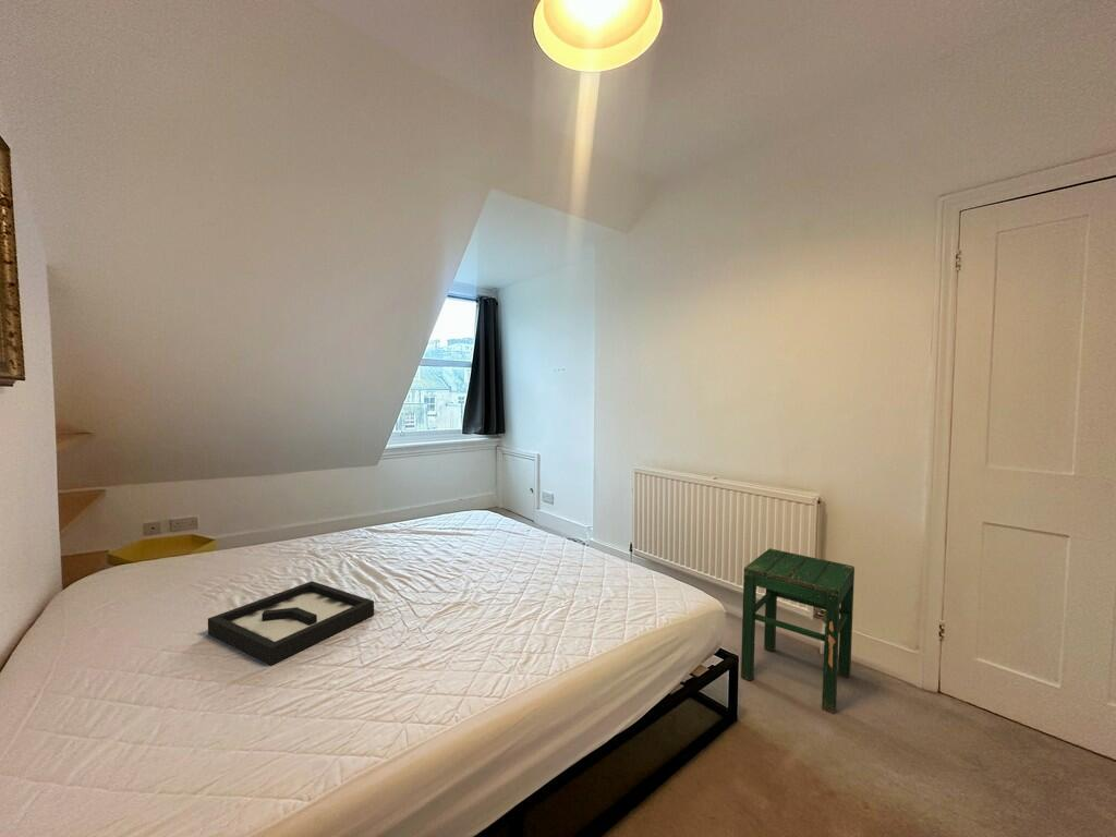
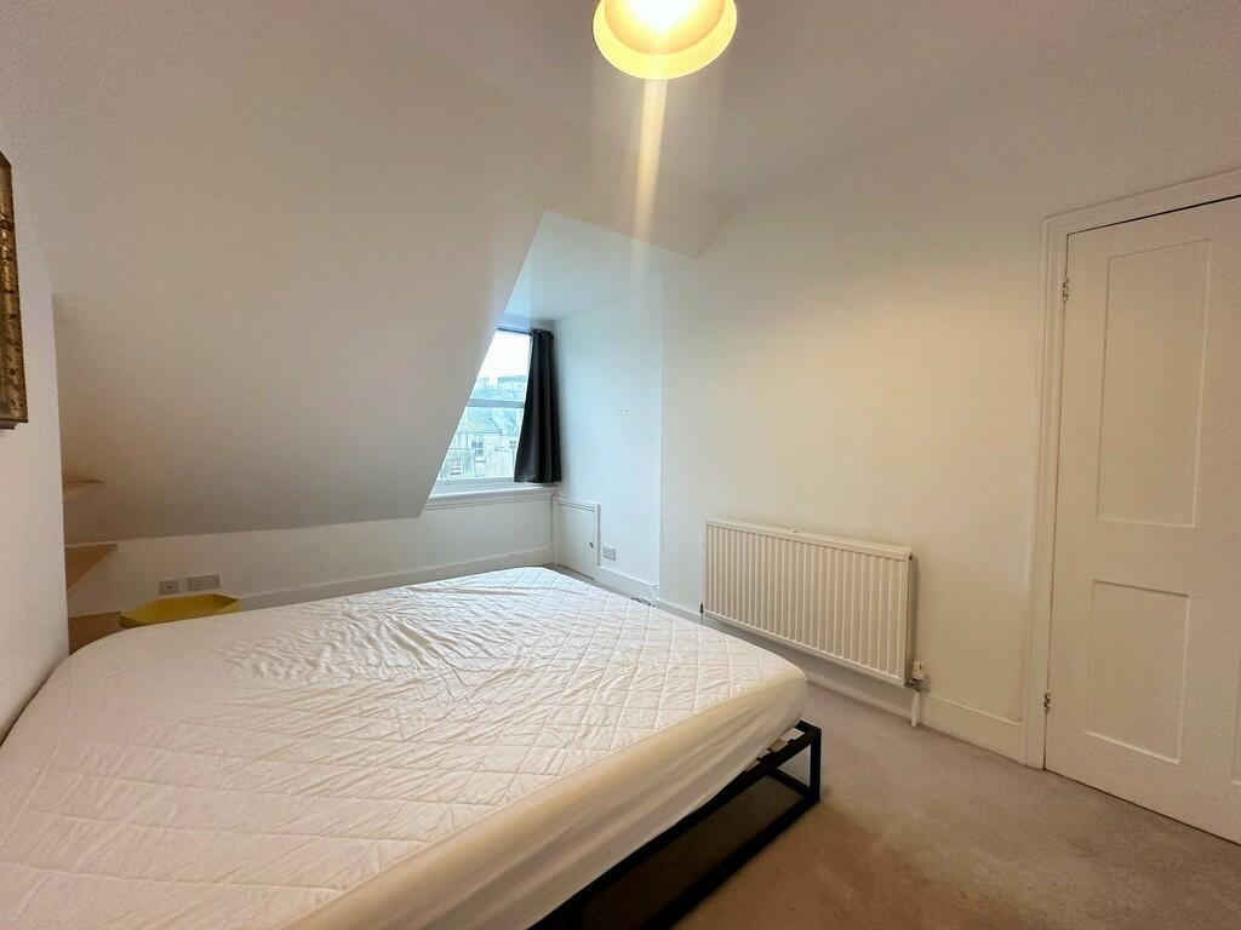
- stool [740,547,856,715]
- decorative tray [207,580,375,666]
